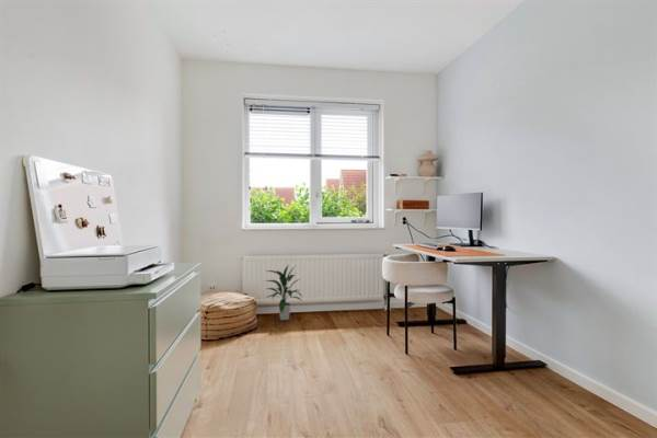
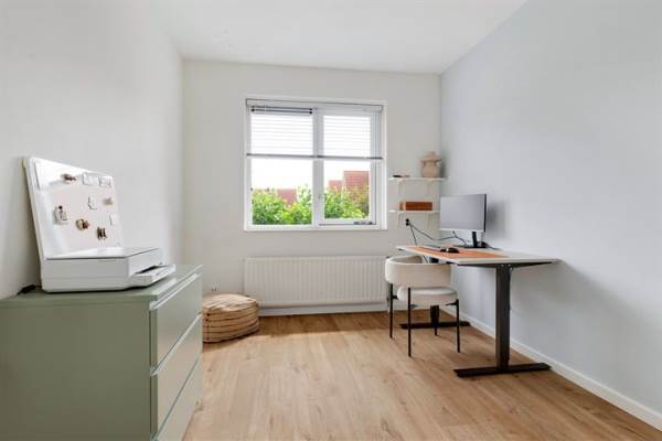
- indoor plant [264,263,303,321]
